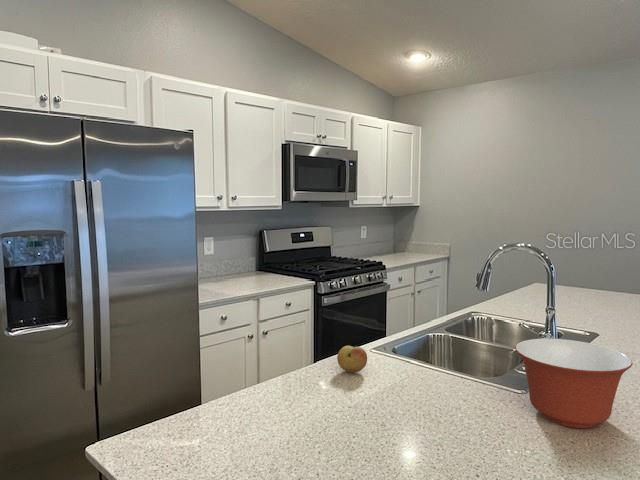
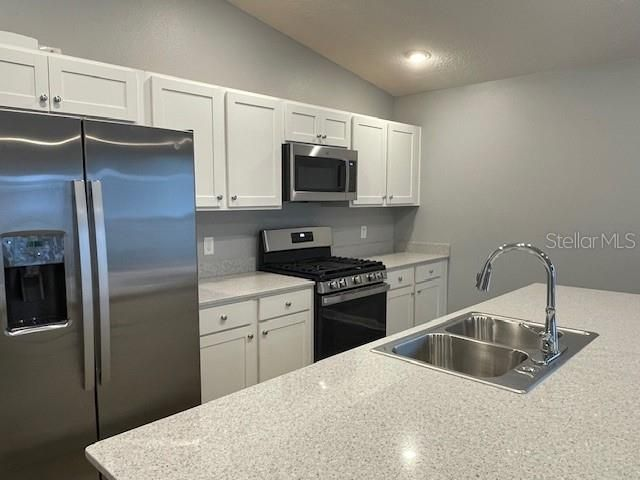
- mixing bowl [514,338,633,429]
- fruit [336,345,368,374]
